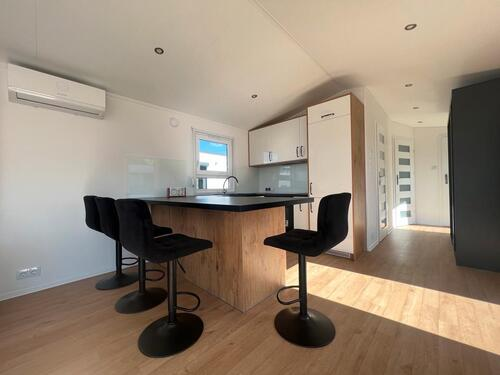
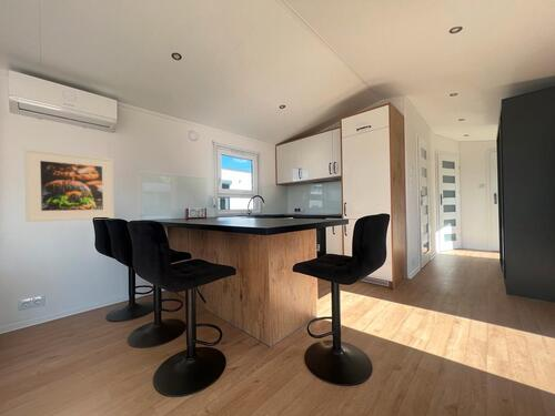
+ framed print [23,148,115,223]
